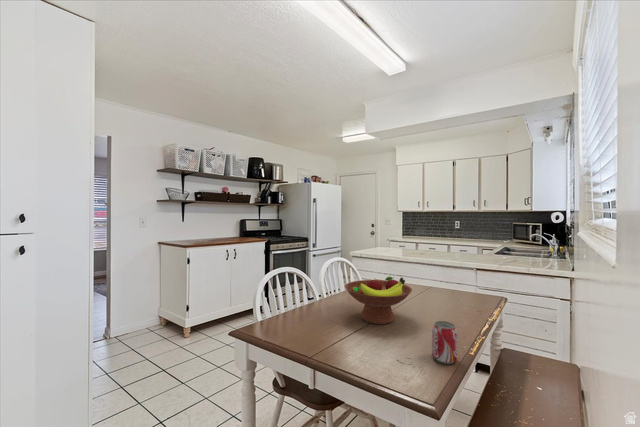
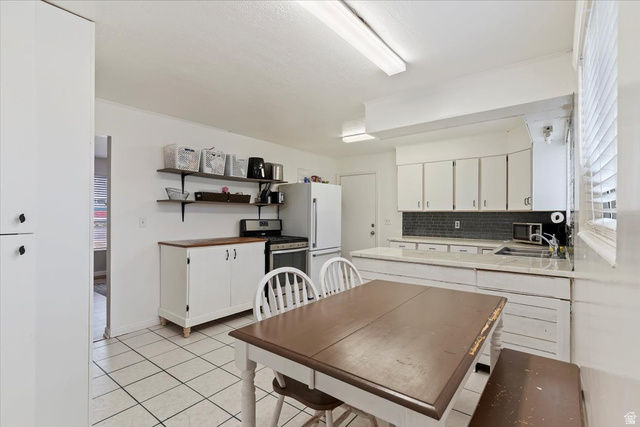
- beverage can [431,320,458,365]
- fruit bowl [344,276,413,325]
